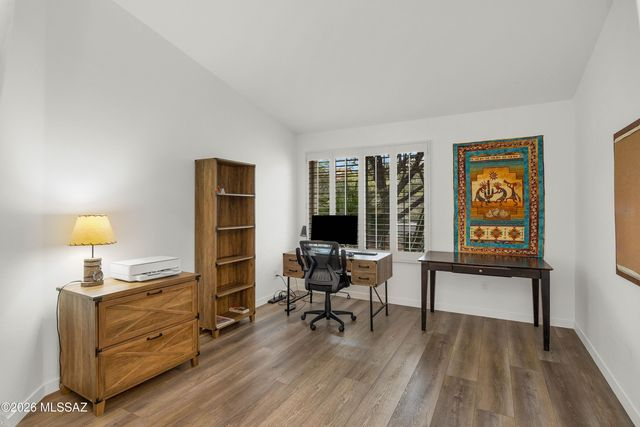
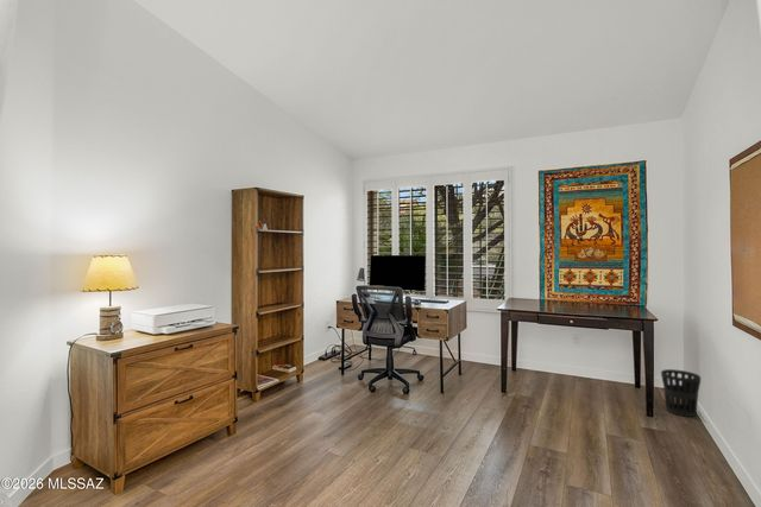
+ wastebasket [660,368,702,418]
